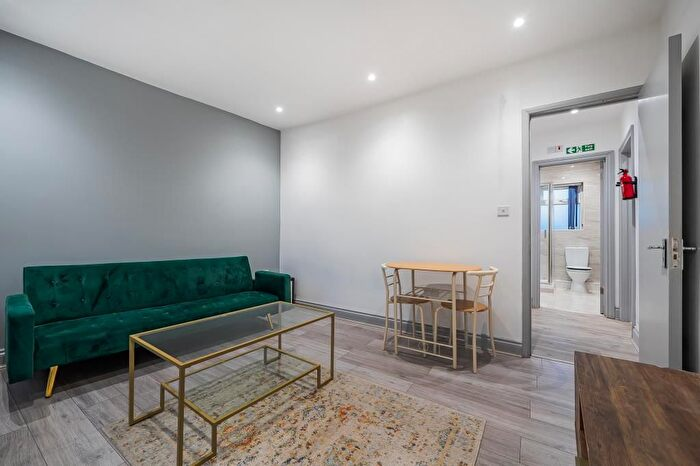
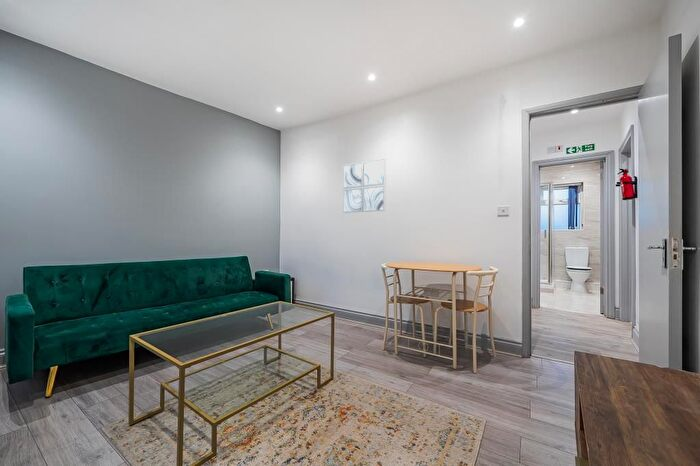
+ wall art [342,158,387,214]
